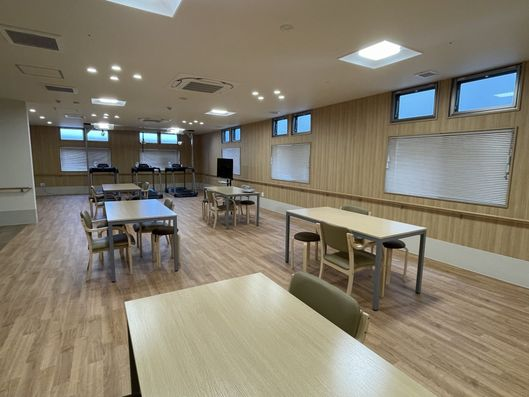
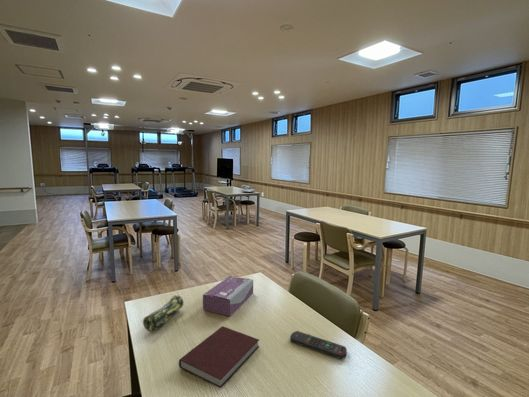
+ pencil case [142,293,184,332]
+ notebook [178,325,260,389]
+ remote control [289,330,348,360]
+ tissue box [202,275,254,317]
